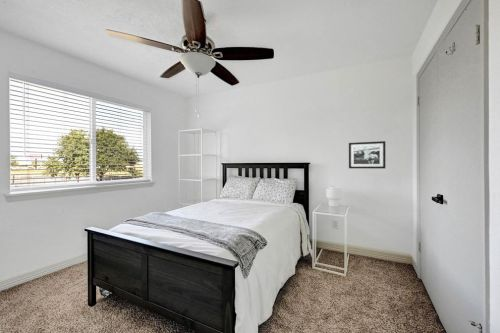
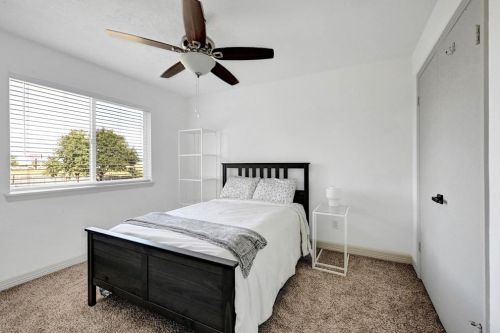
- picture frame [348,140,386,169]
